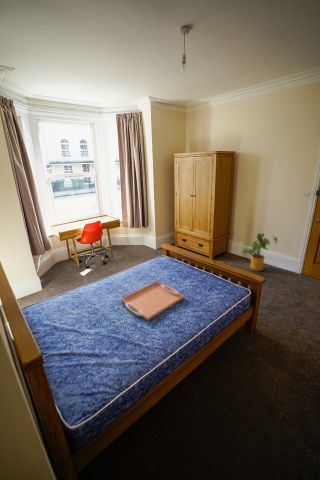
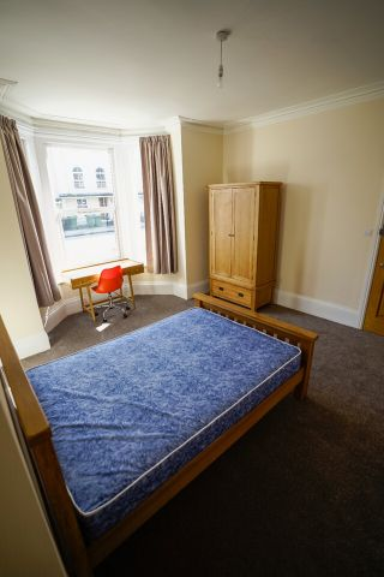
- serving tray [120,280,185,322]
- house plant [241,232,279,272]
